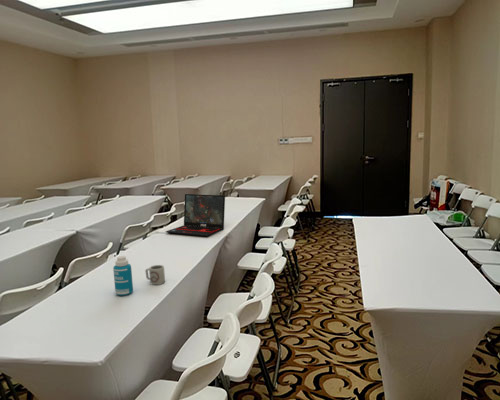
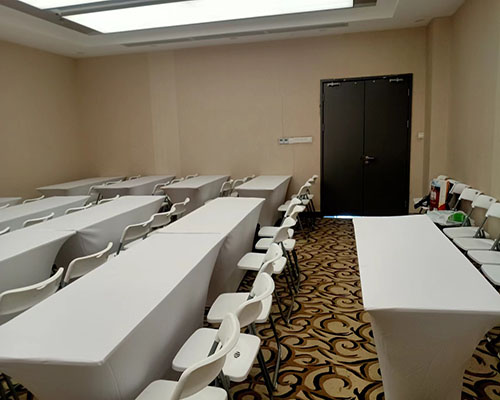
- cup [144,264,166,286]
- bottle [112,255,134,296]
- laptop [165,193,226,238]
